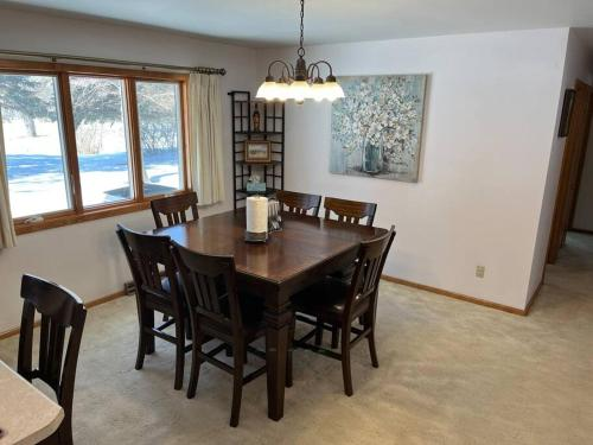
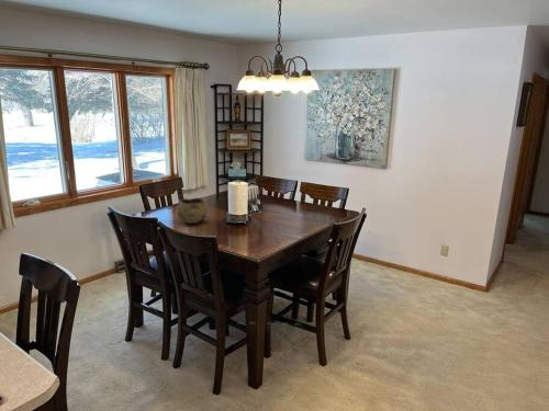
+ decorative bowl [175,197,210,225]
